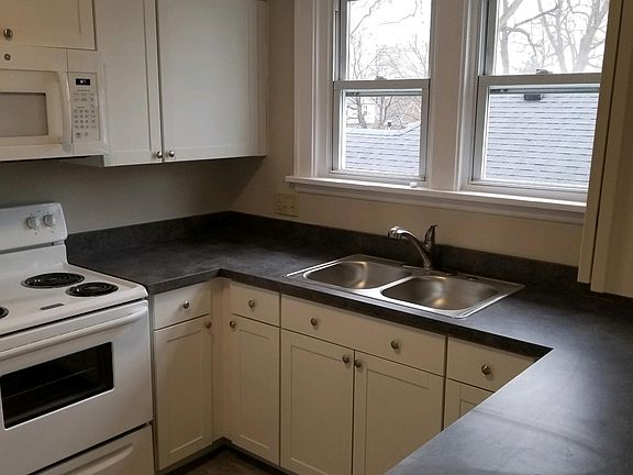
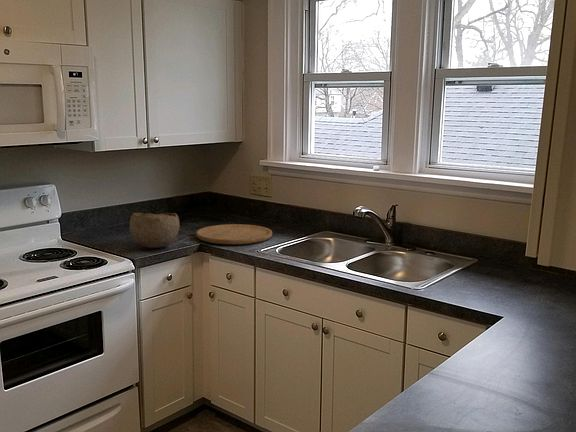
+ cutting board [195,223,273,245]
+ bowl [129,212,180,249]
